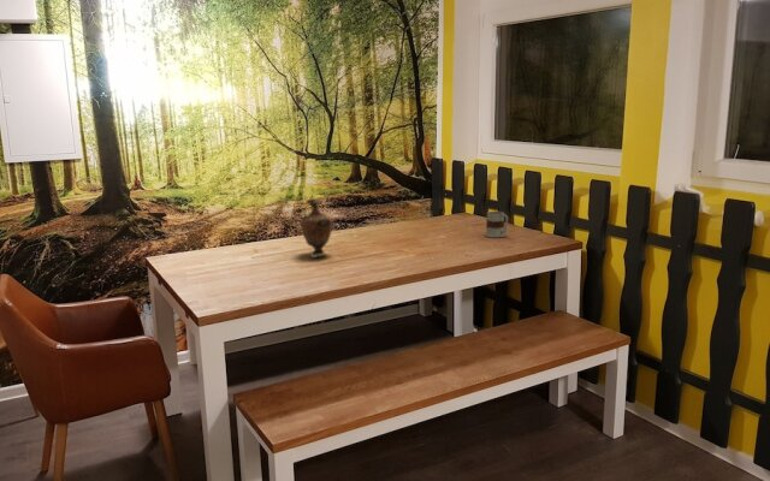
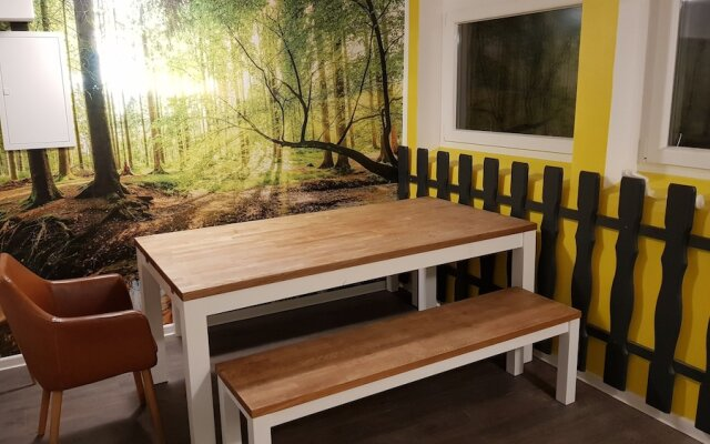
- mug [484,210,509,238]
- vase [300,197,333,259]
